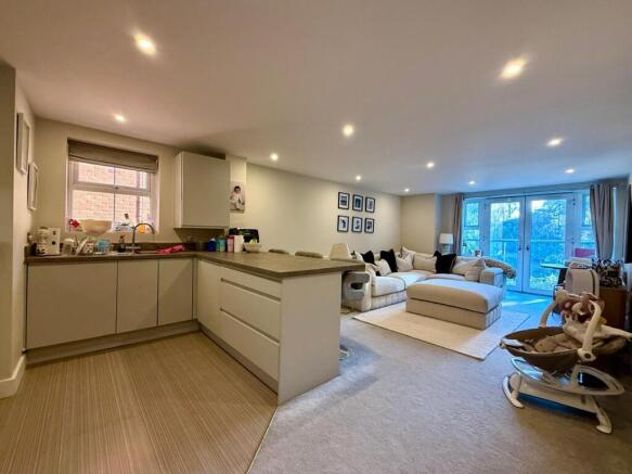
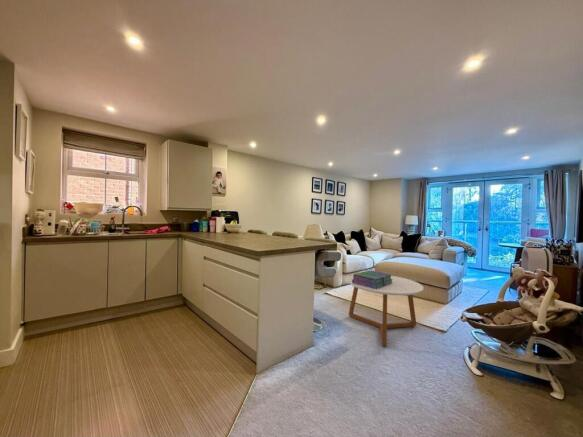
+ coffee table [346,275,424,347]
+ stack of books [352,269,393,289]
